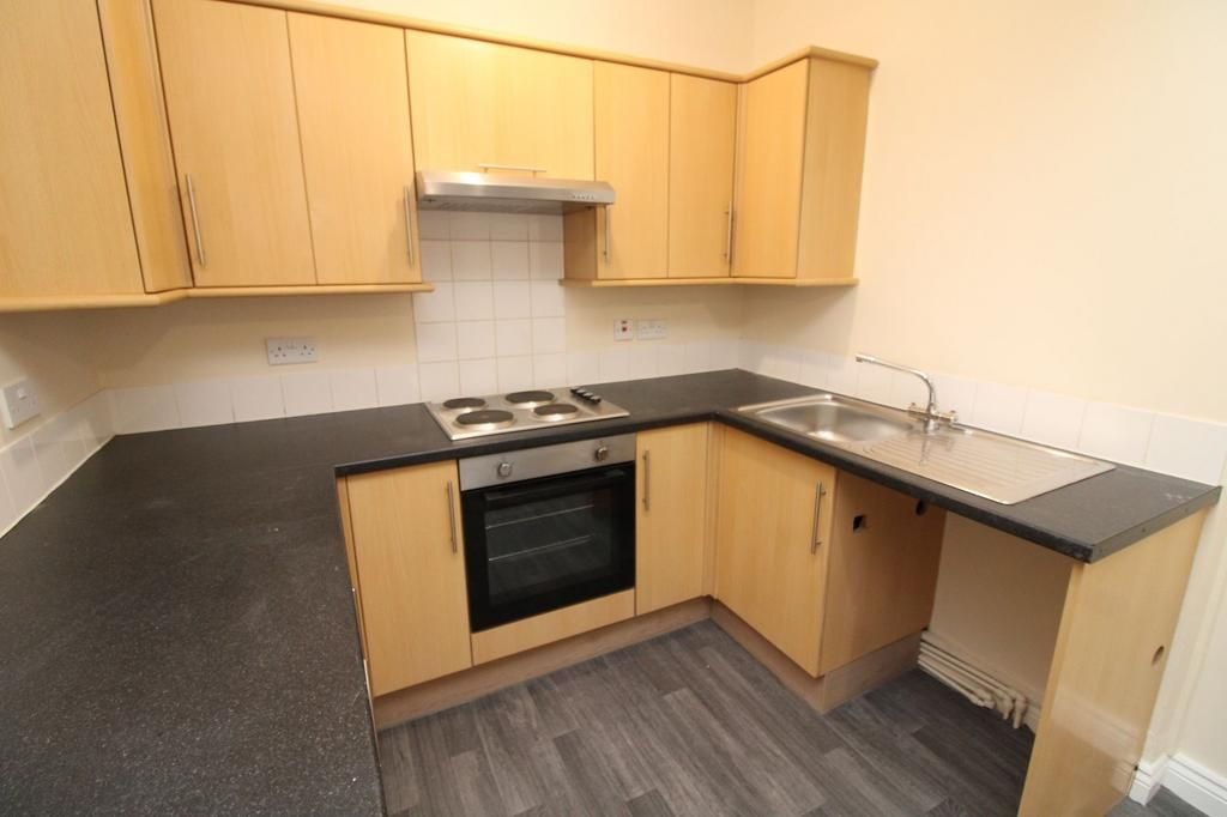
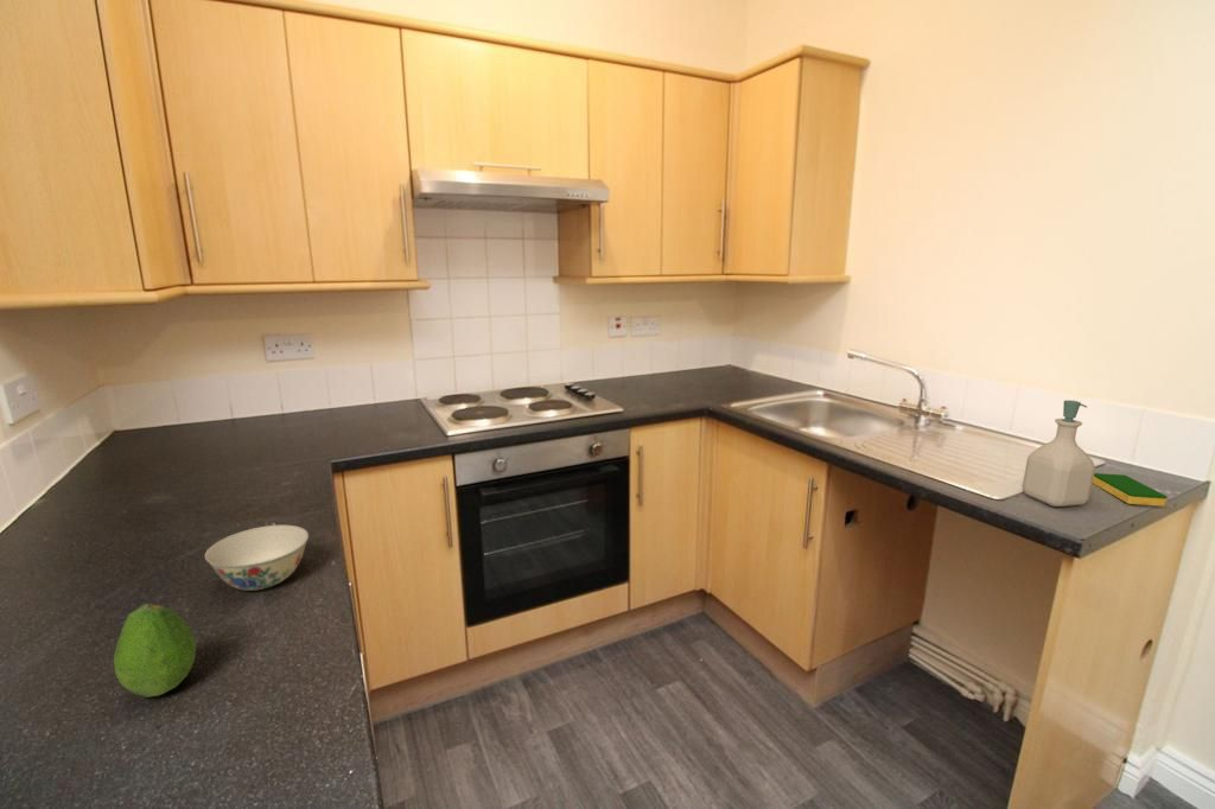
+ soap bottle [1022,399,1096,508]
+ fruit [113,603,197,699]
+ chinaware [204,524,310,592]
+ dish sponge [1093,472,1169,508]
